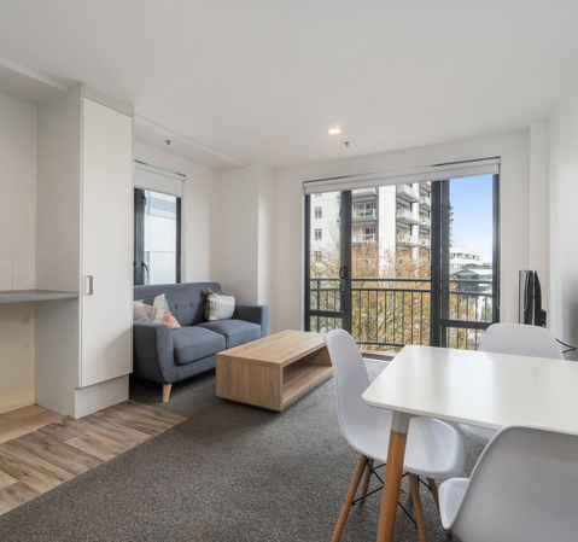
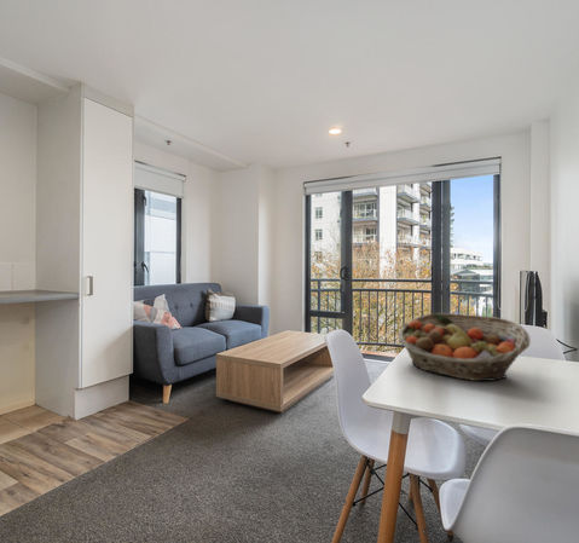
+ fruit basket [396,312,531,382]
